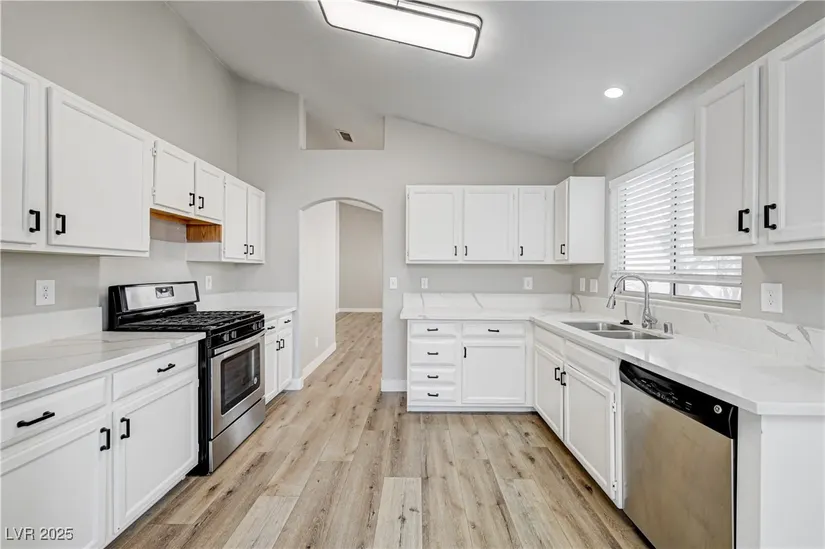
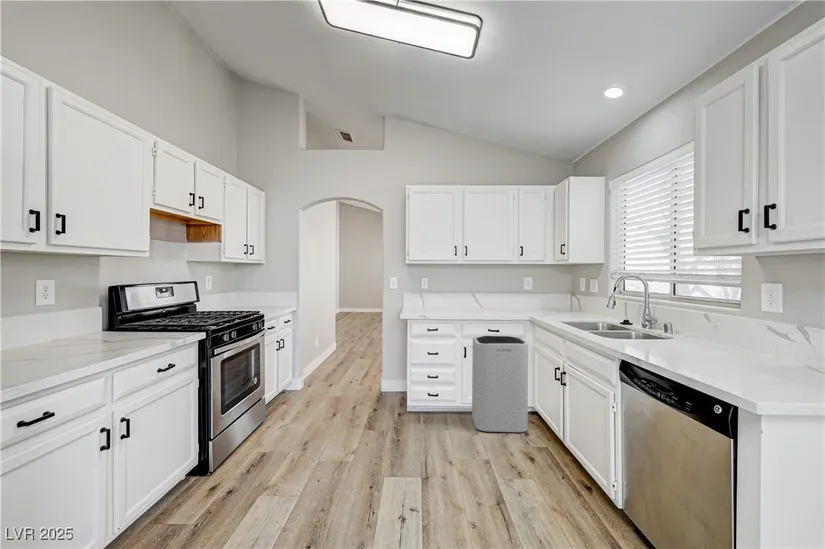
+ trash can [471,335,529,434]
